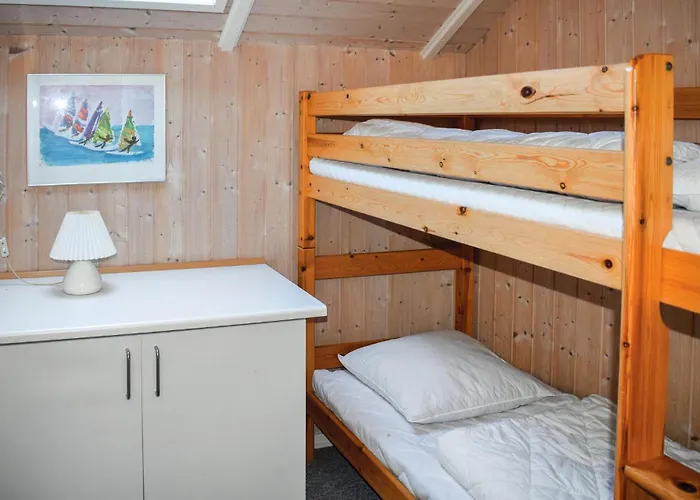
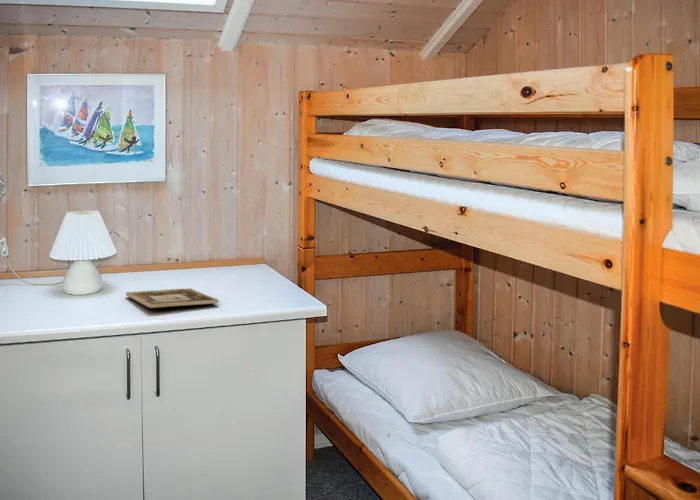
+ picture frame [125,287,220,309]
